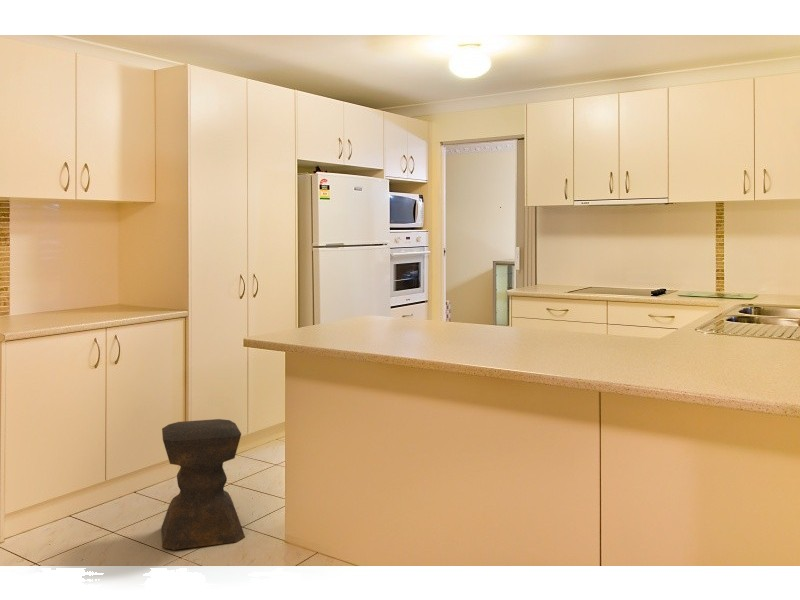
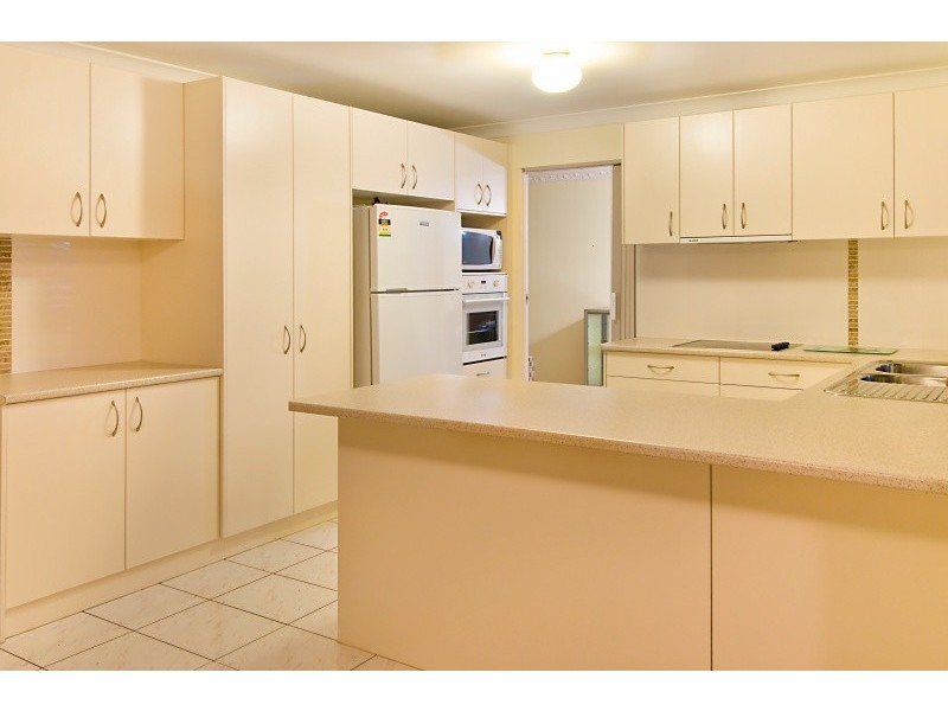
- stool [160,418,246,551]
